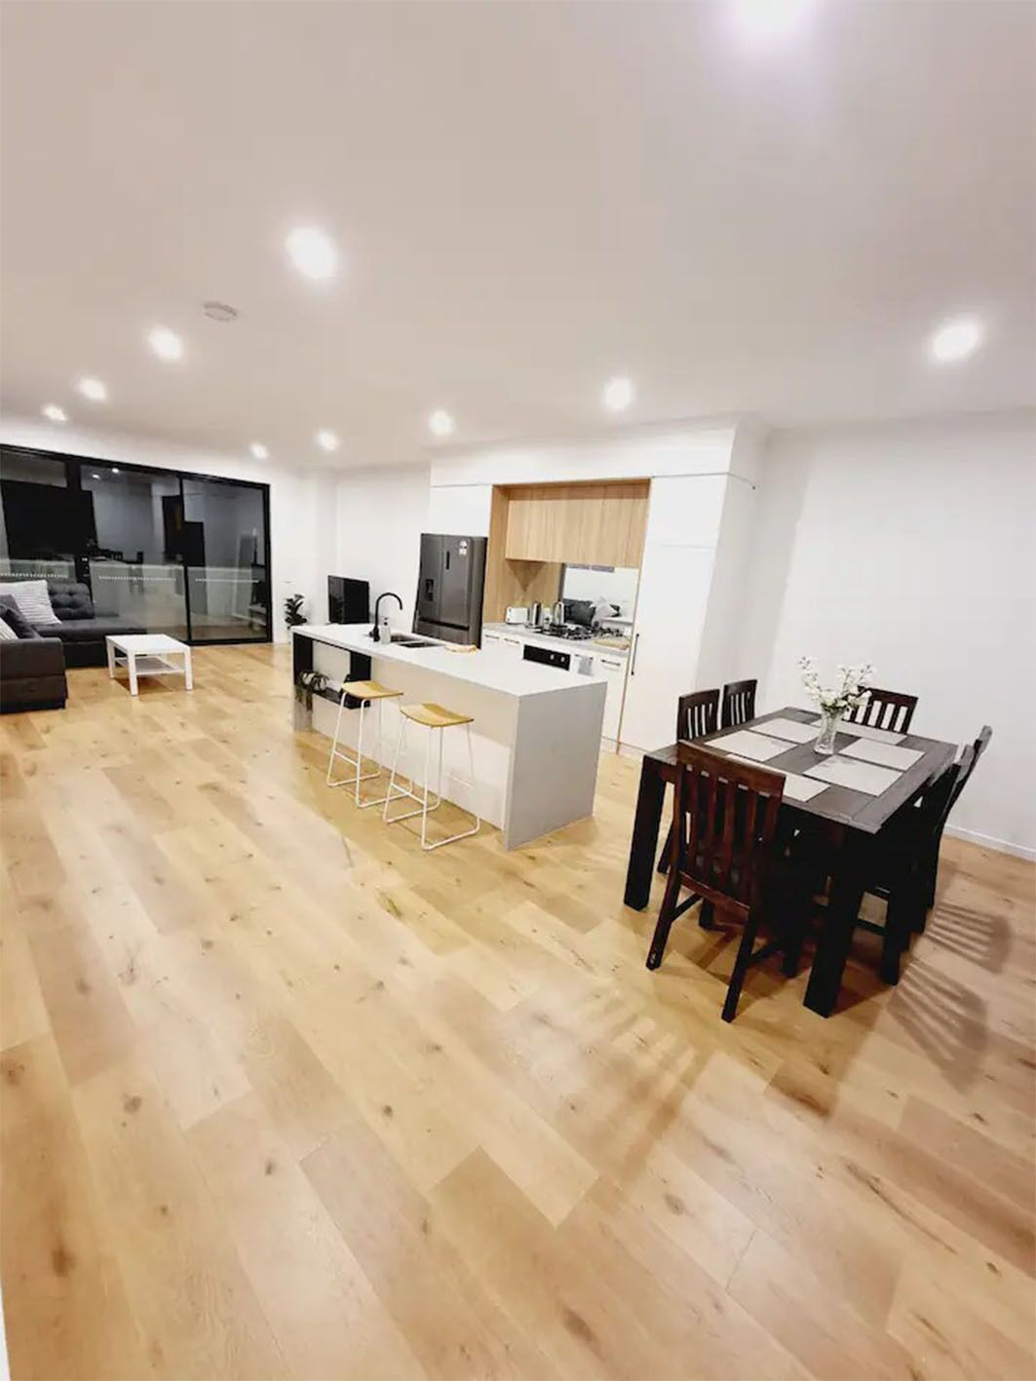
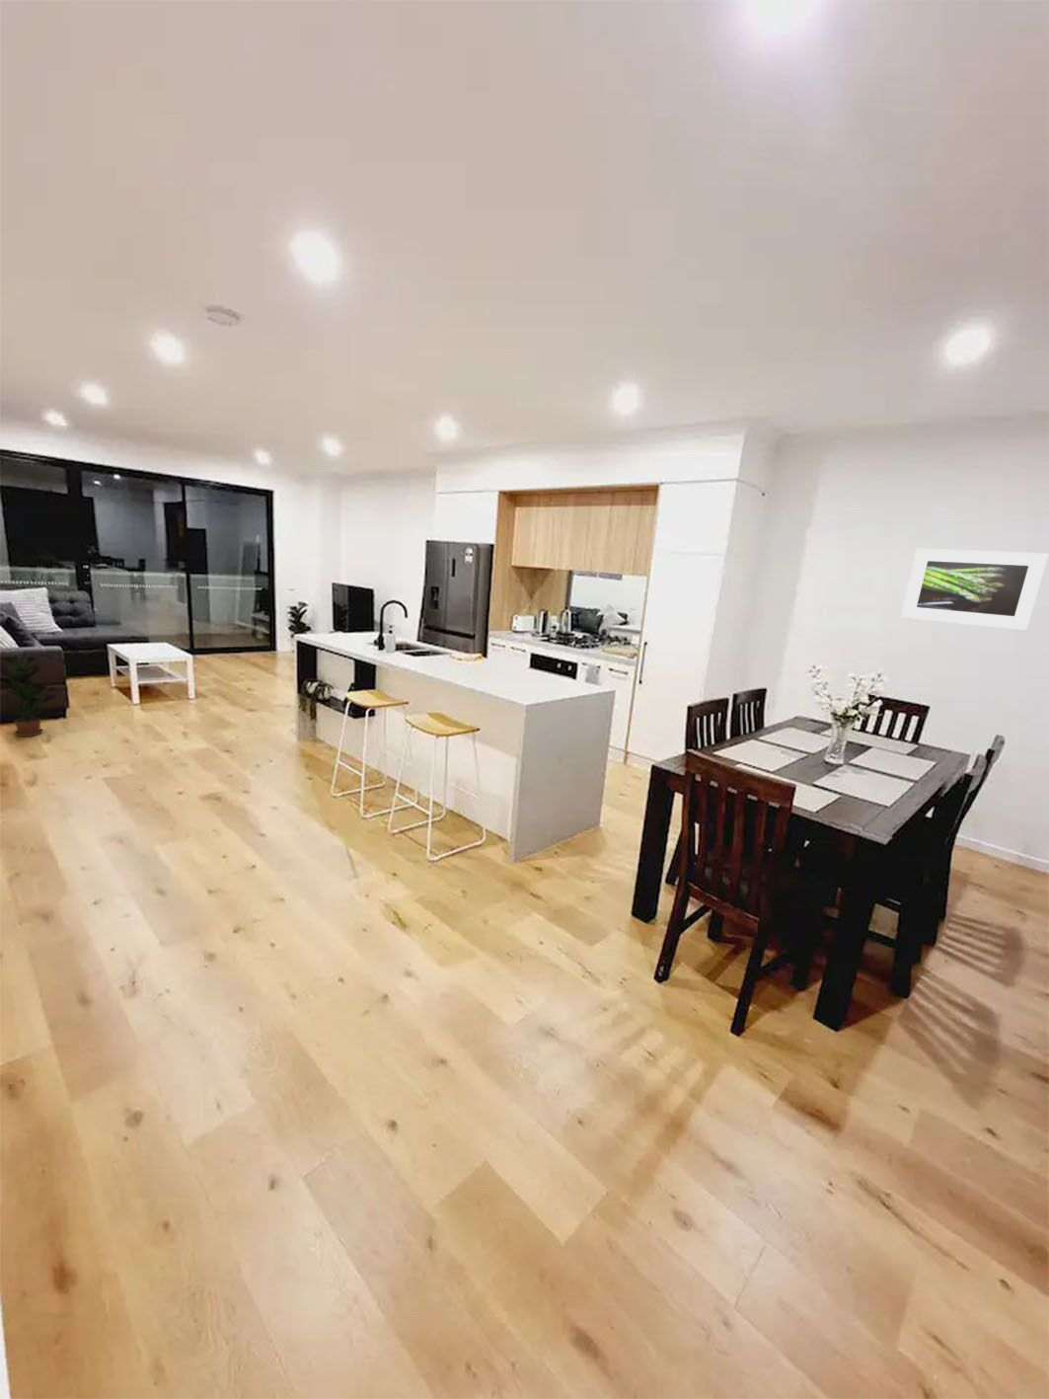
+ potted plant [0,656,61,738]
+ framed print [900,548,1049,631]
